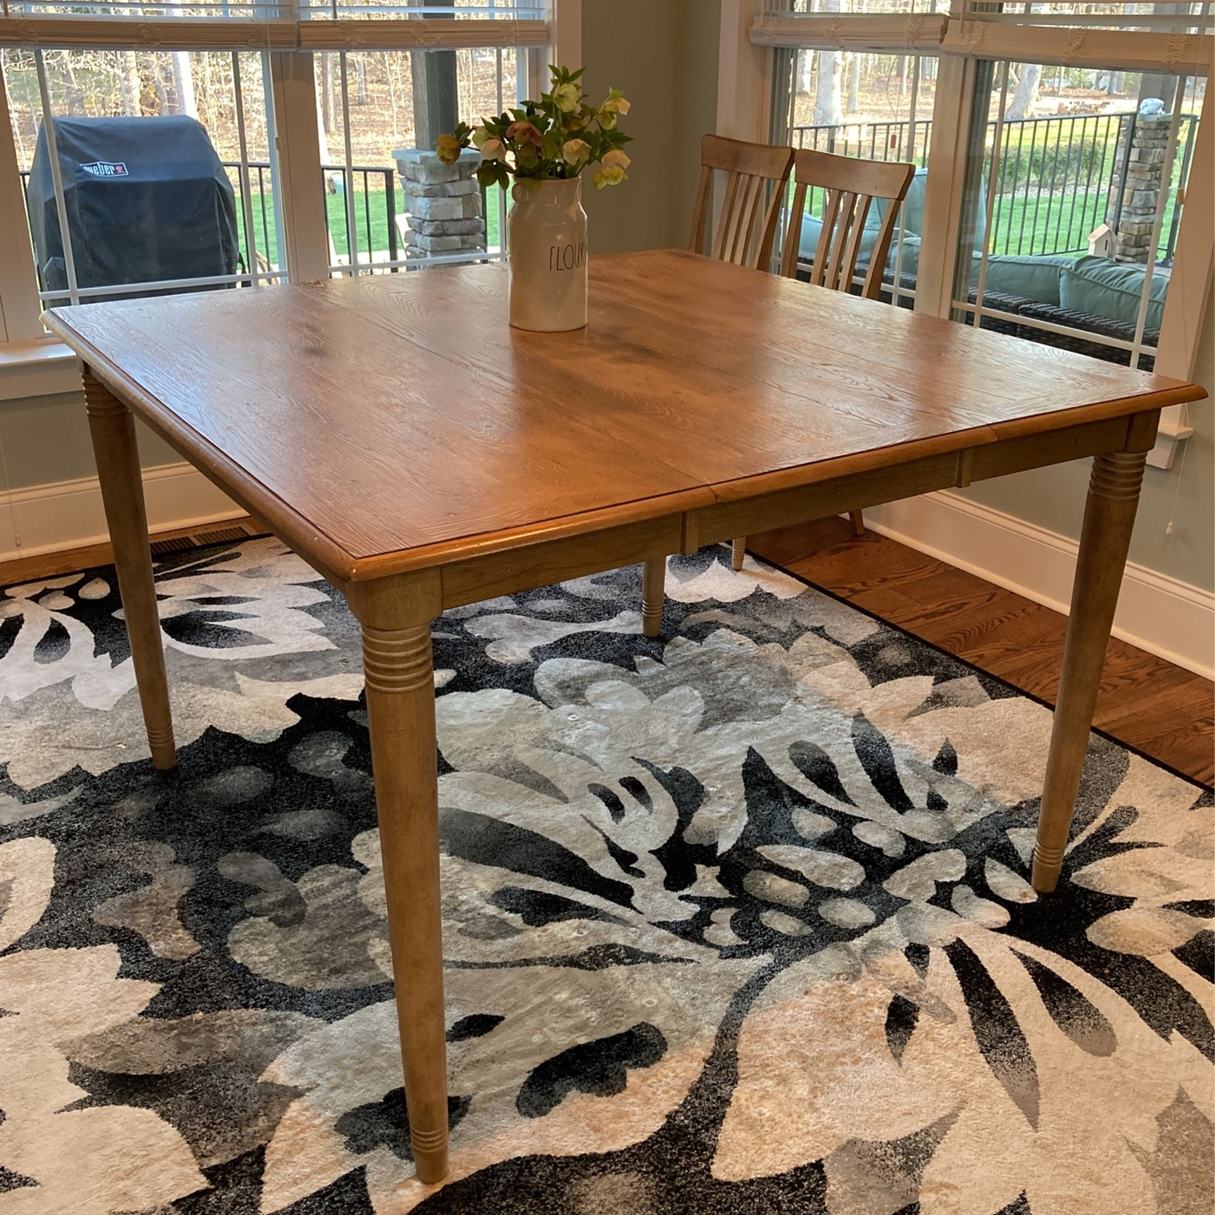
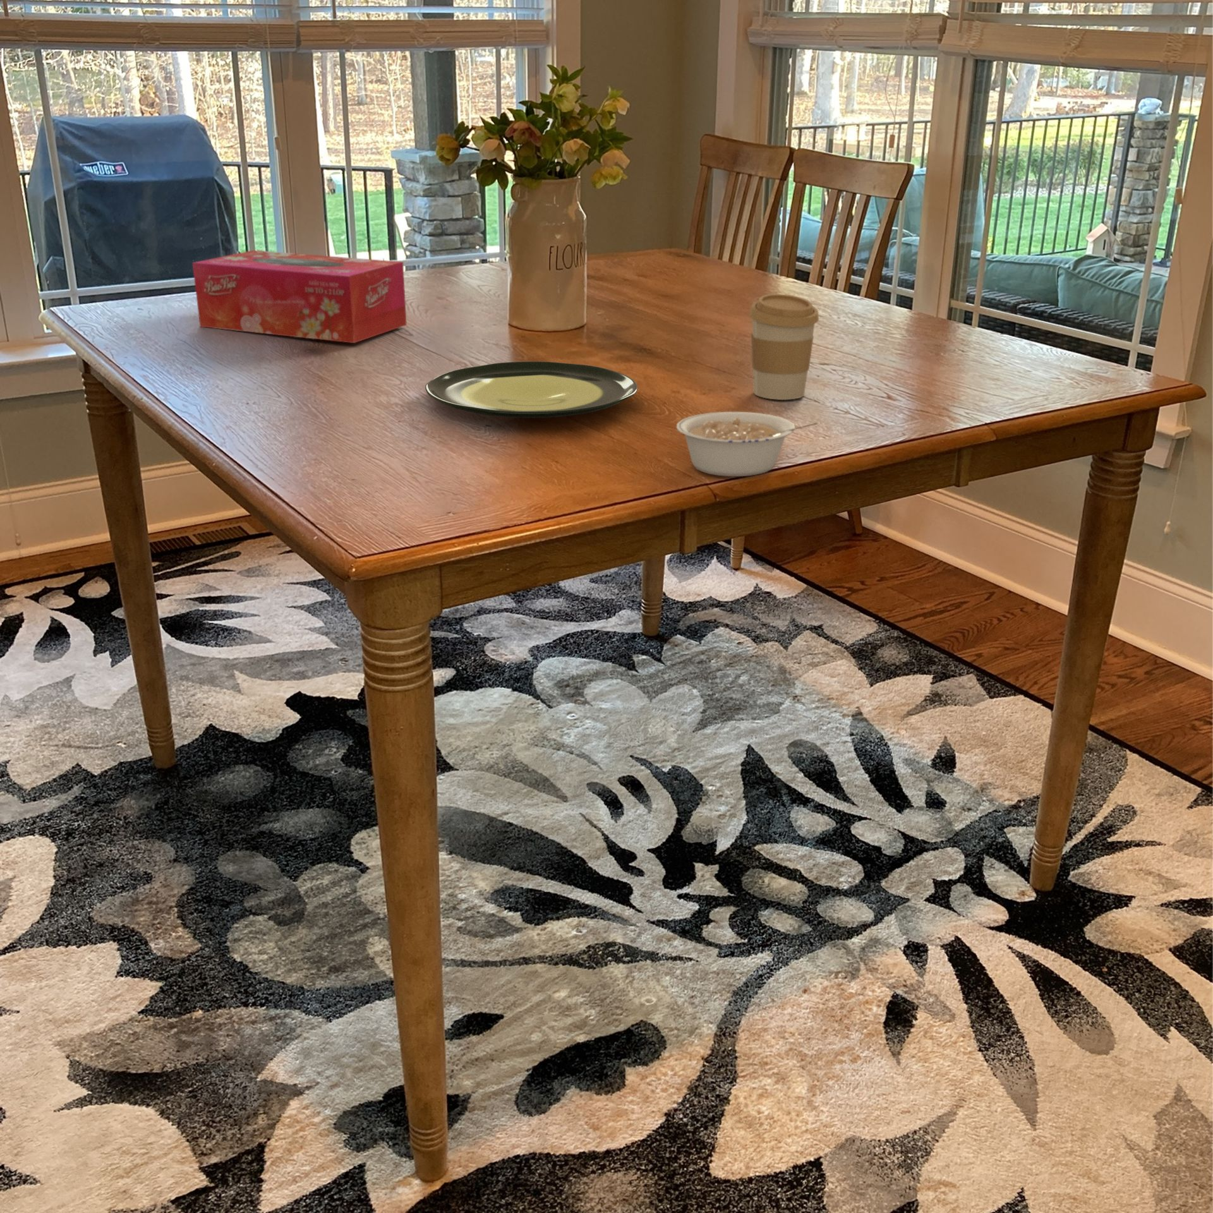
+ tissue box [191,250,408,343]
+ plate [424,361,638,419]
+ coffee cup [749,293,820,401]
+ legume [676,411,820,477]
